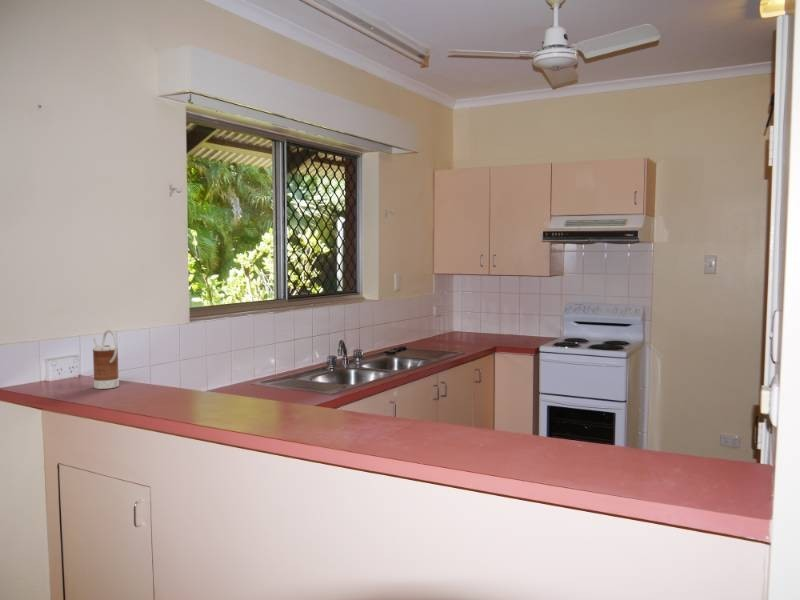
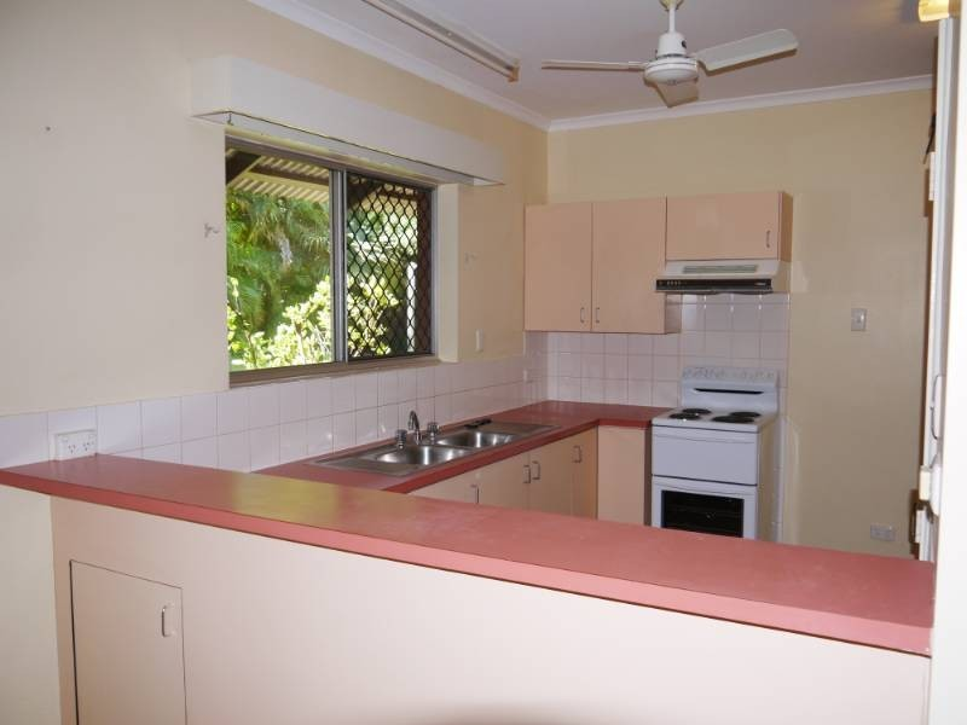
- kettle [92,329,120,390]
